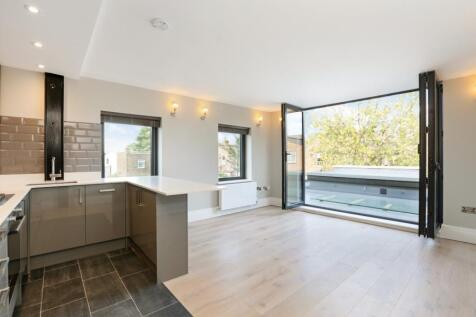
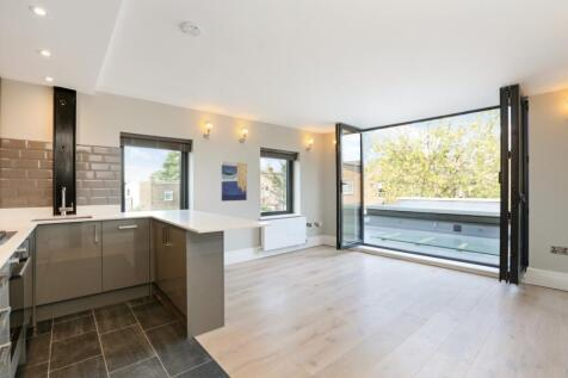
+ wall art [221,161,248,203]
